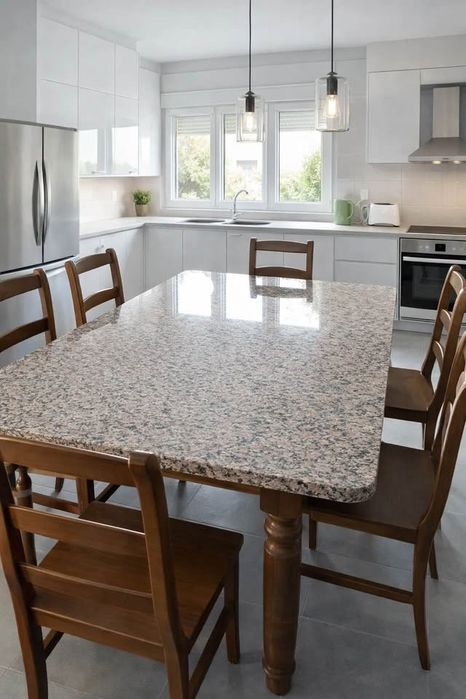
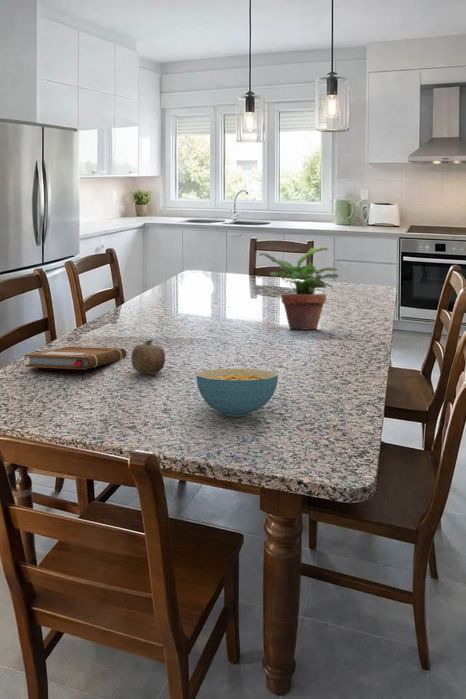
+ fruit [130,338,166,375]
+ cereal bowl [195,368,279,418]
+ notebook [24,346,127,370]
+ potted plant [257,247,340,331]
